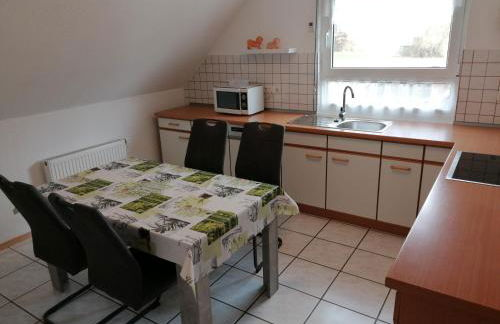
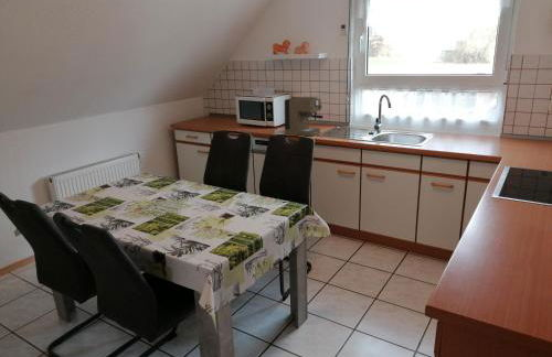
+ coffee maker [284,95,325,137]
